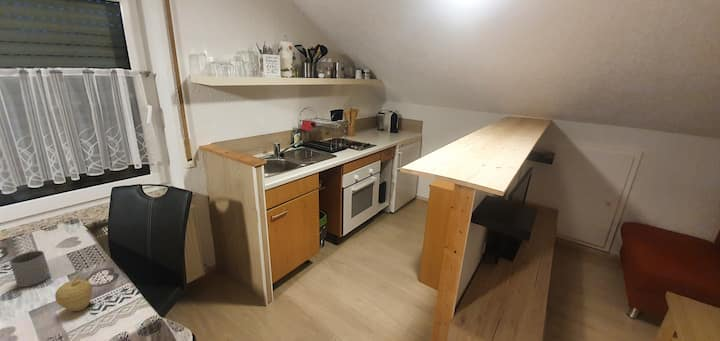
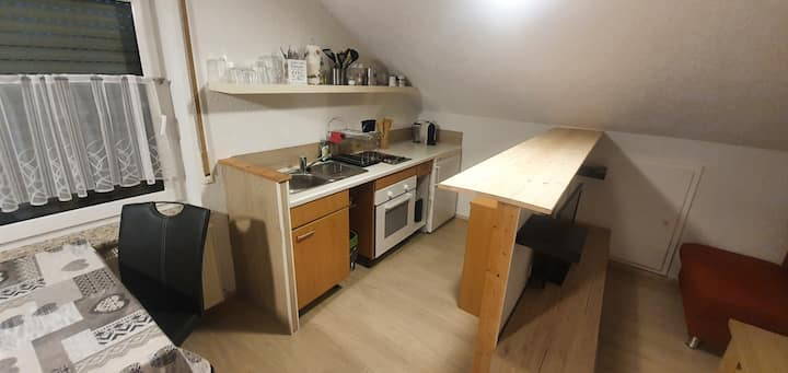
- fruit [54,274,93,312]
- mug [9,249,51,288]
